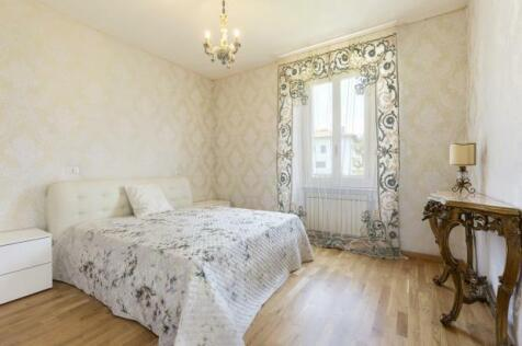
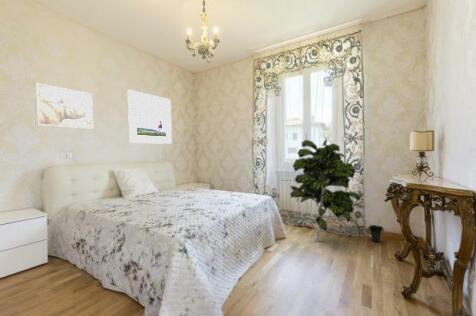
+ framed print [127,89,173,145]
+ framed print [35,82,94,130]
+ potted plant [367,214,385,243]
+ indoor plant [289,138,361,244]
